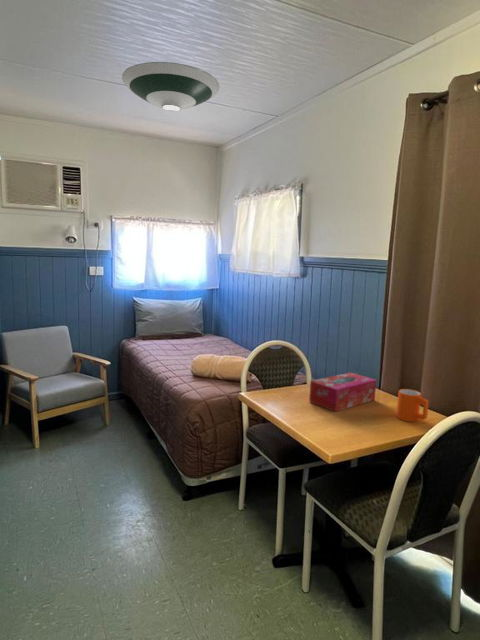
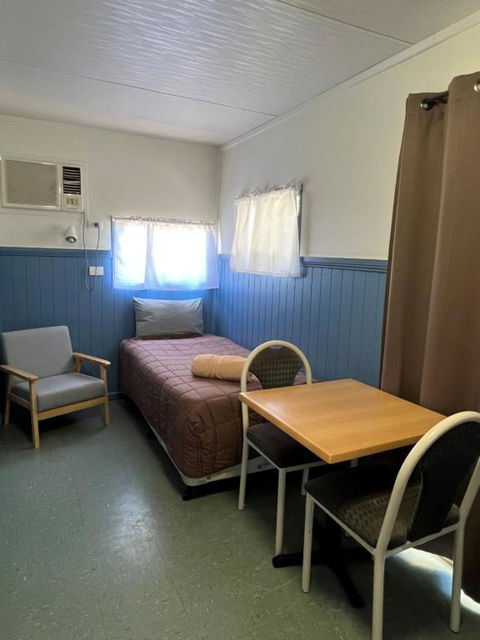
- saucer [121,61,220,112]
- mug [395,388,430,423]
- tissue box [308,372,377,413]
